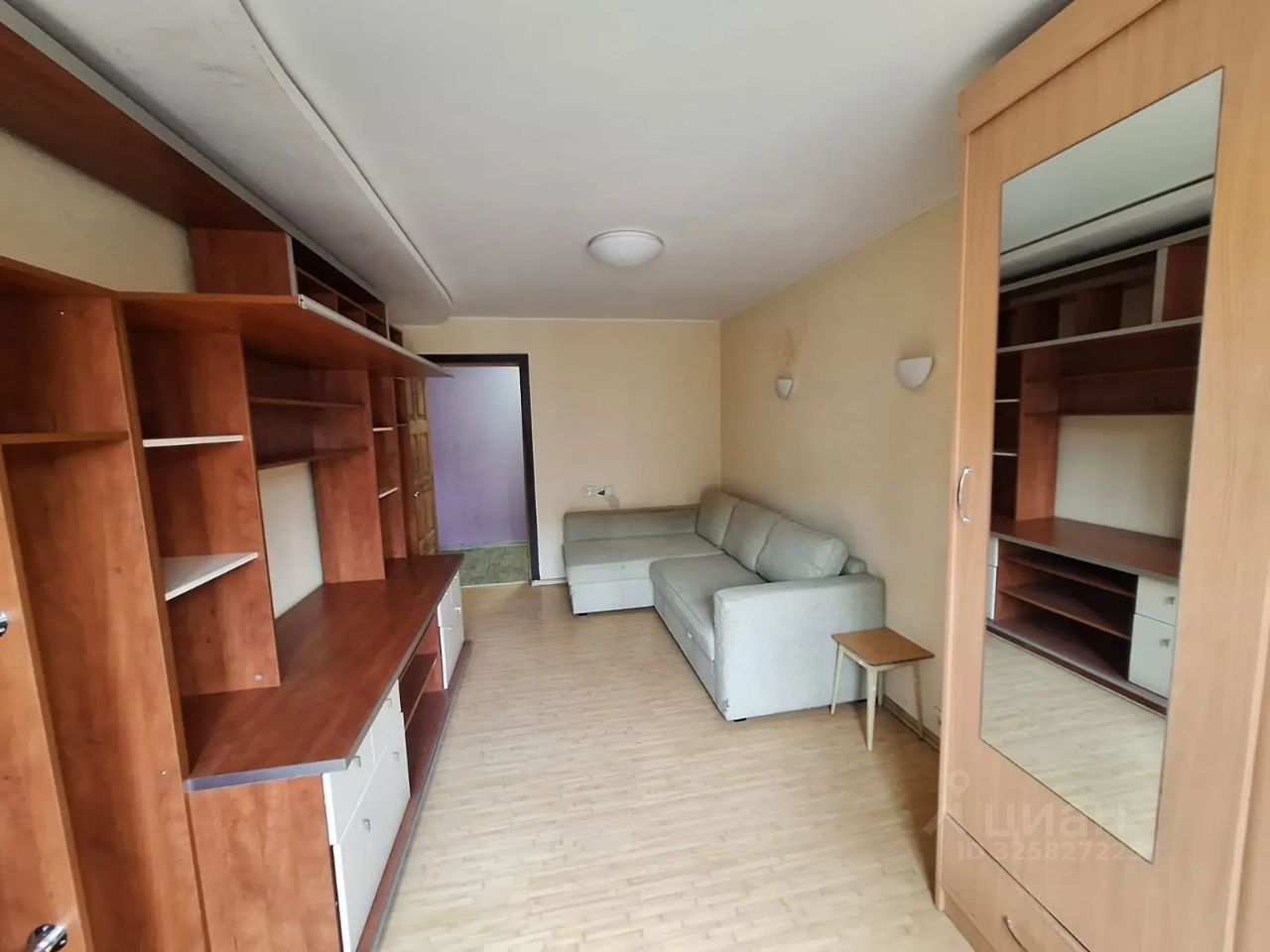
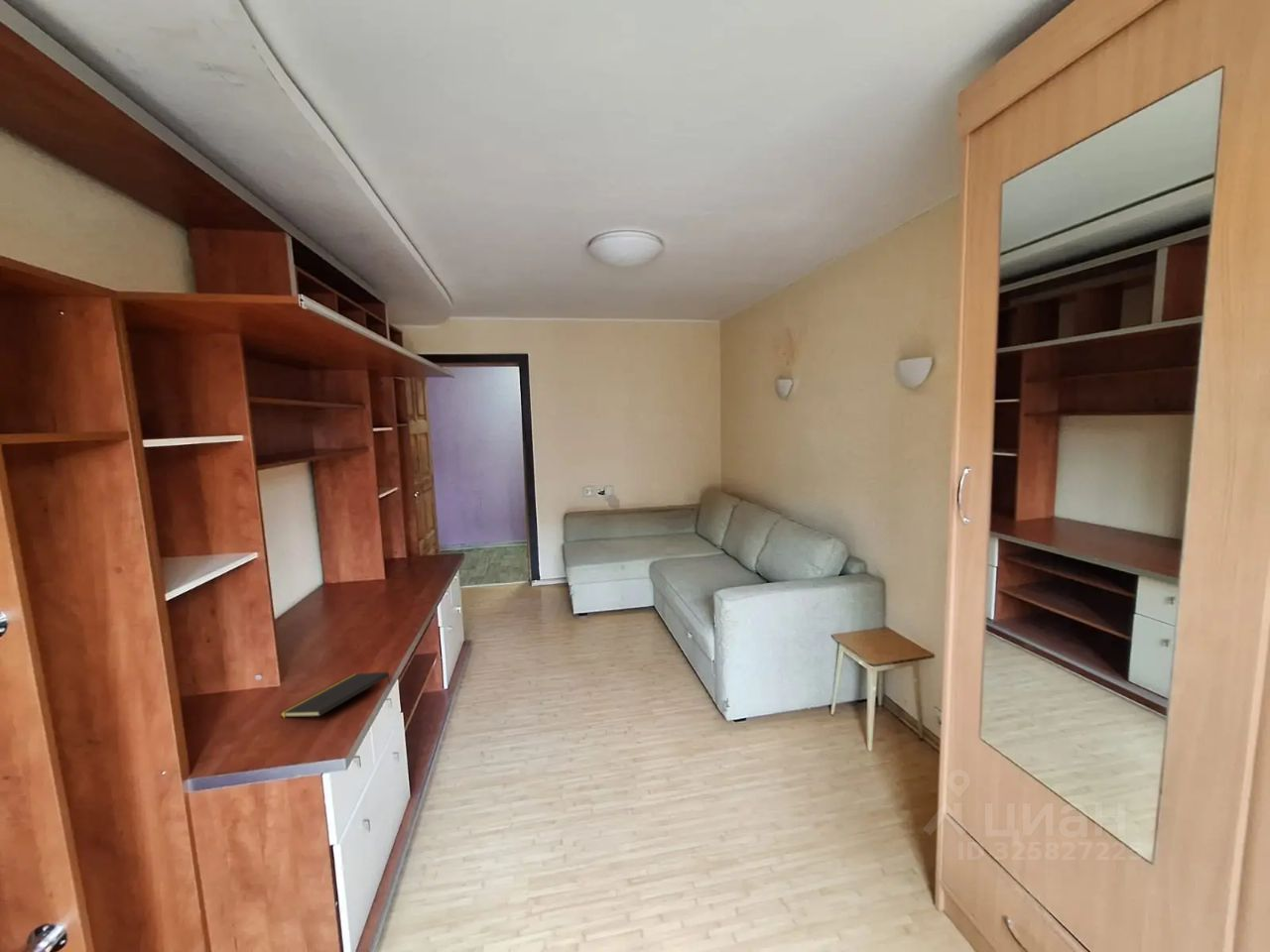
+ notepad [279,671,392,718]
